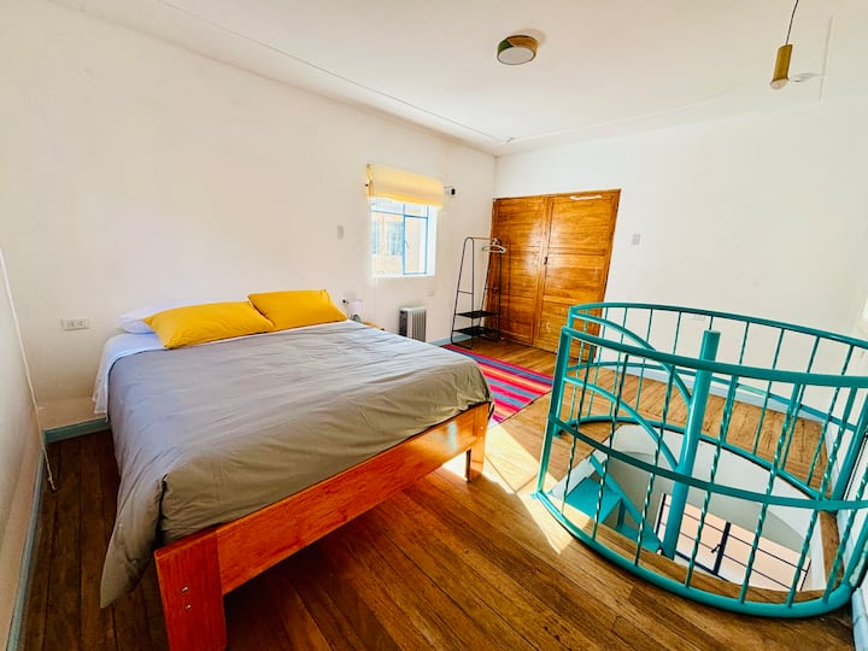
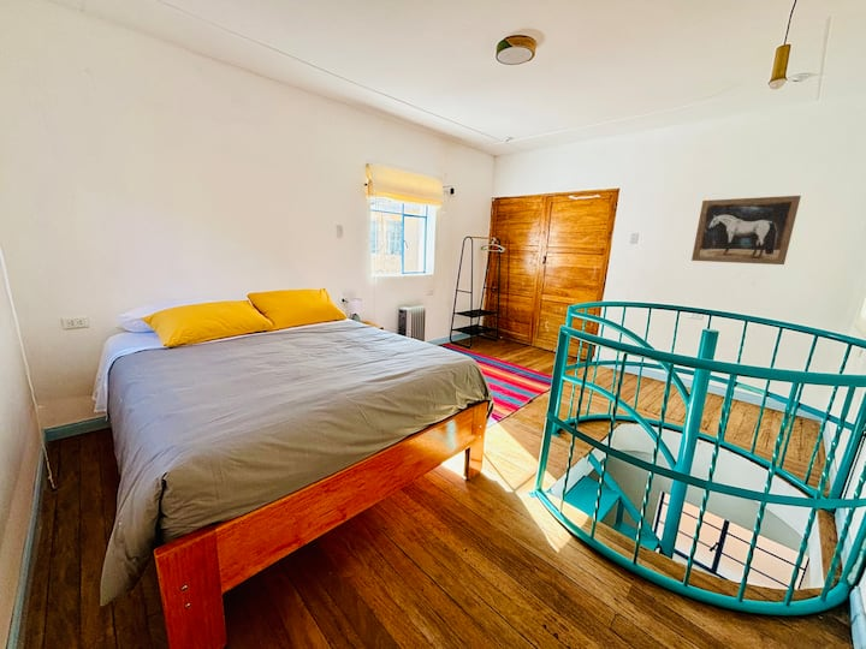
+ wall art [690,195,802,266]
